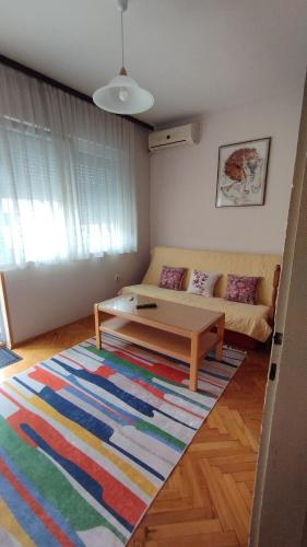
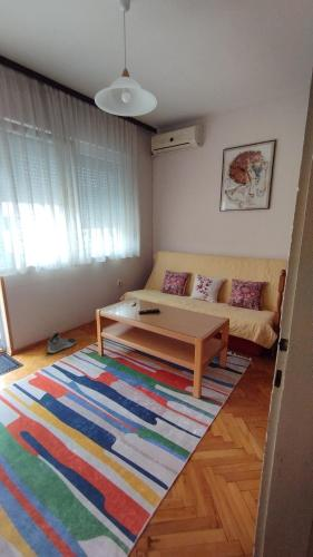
+ sneaker [47,332,77,354]
